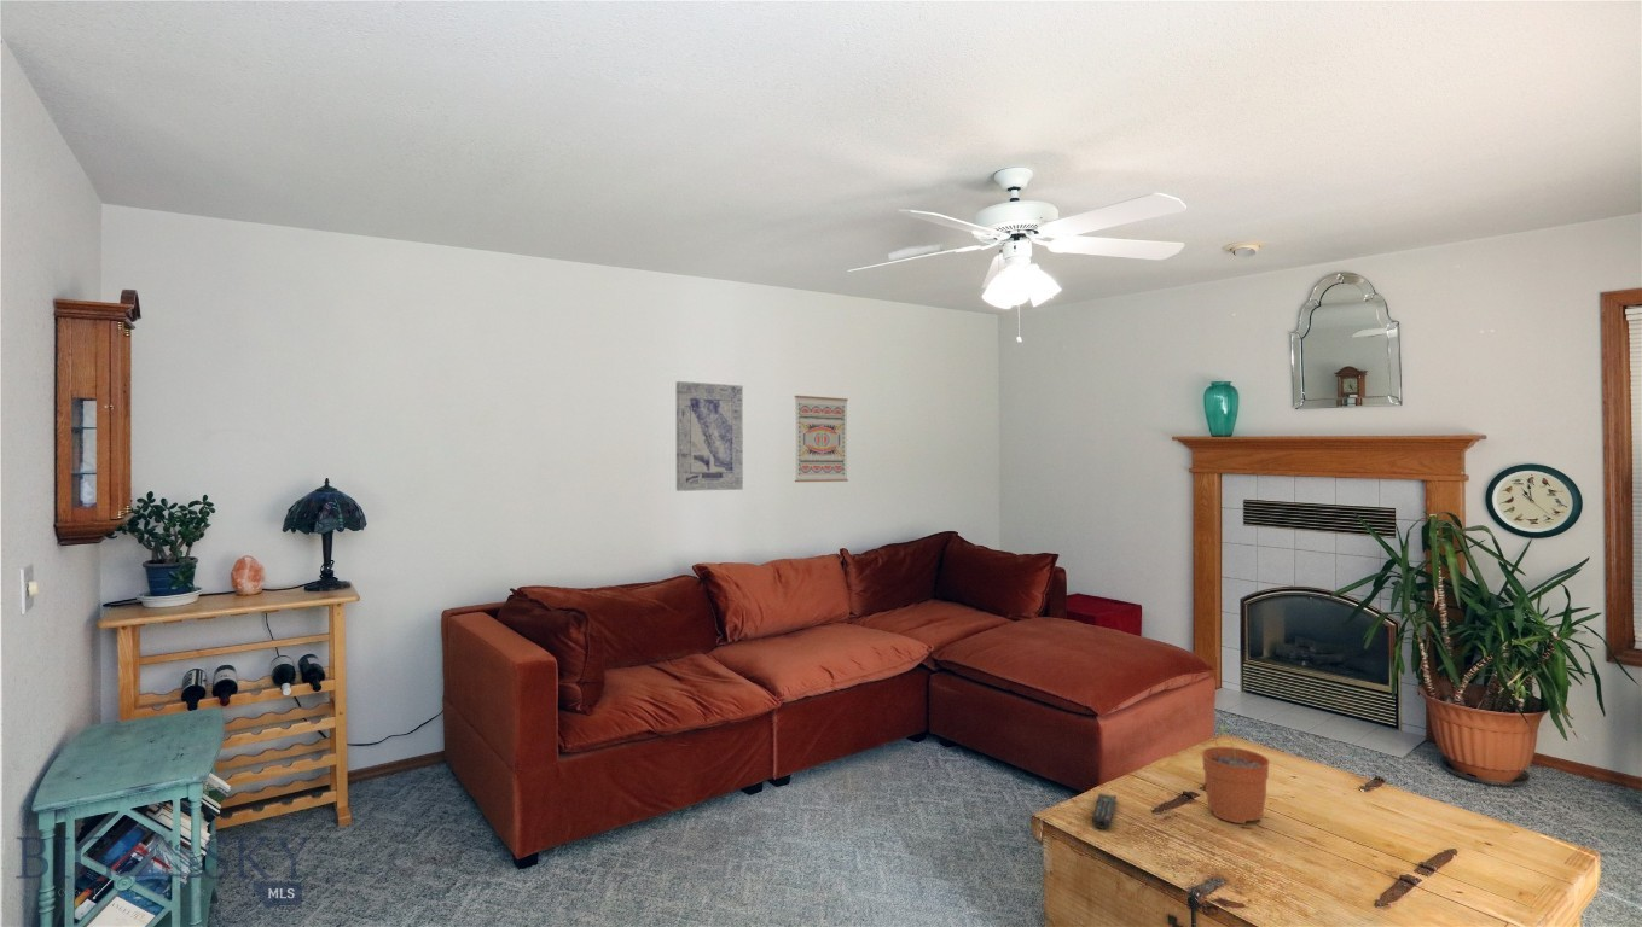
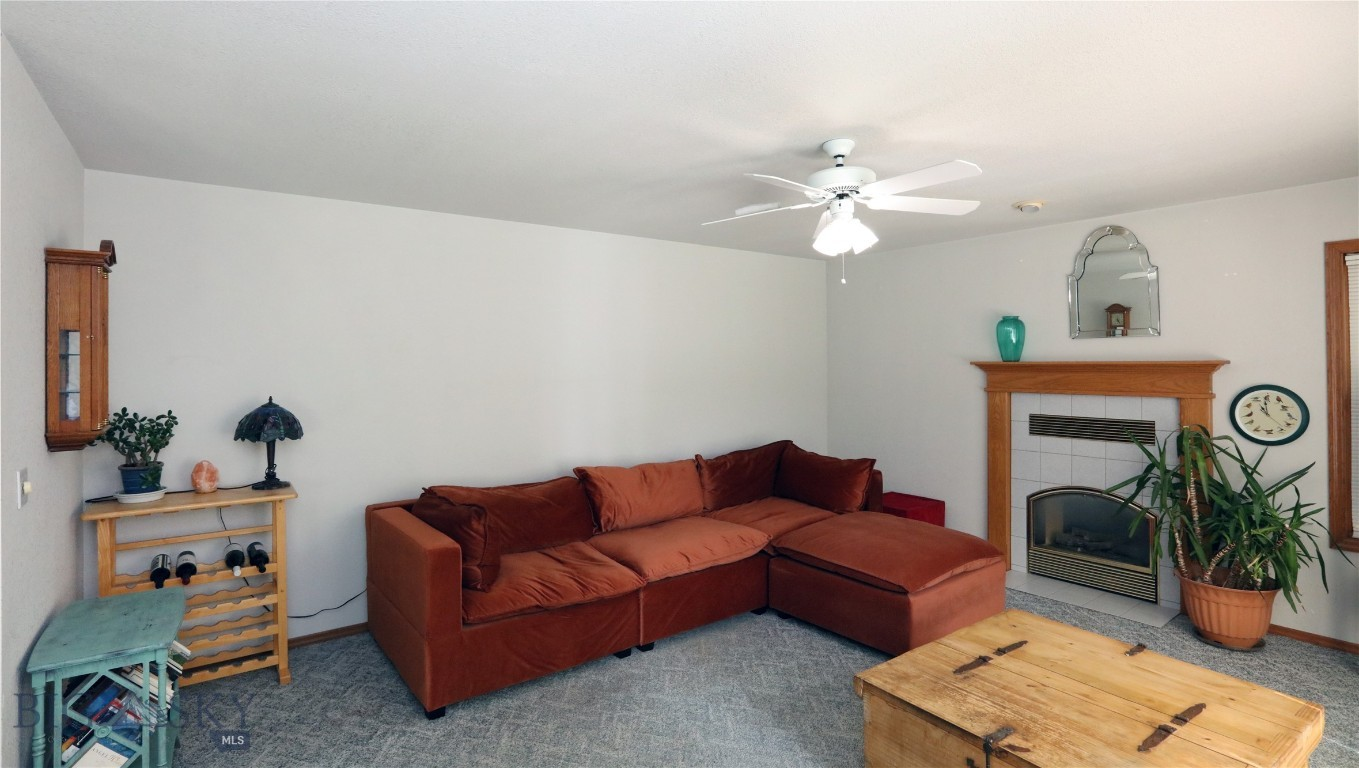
- plant pot [1201,725,1271,824]
- wall art [675,380,744,492]
- remote control [1091,792,1118,830]
- wall art [794,395,849,483]
